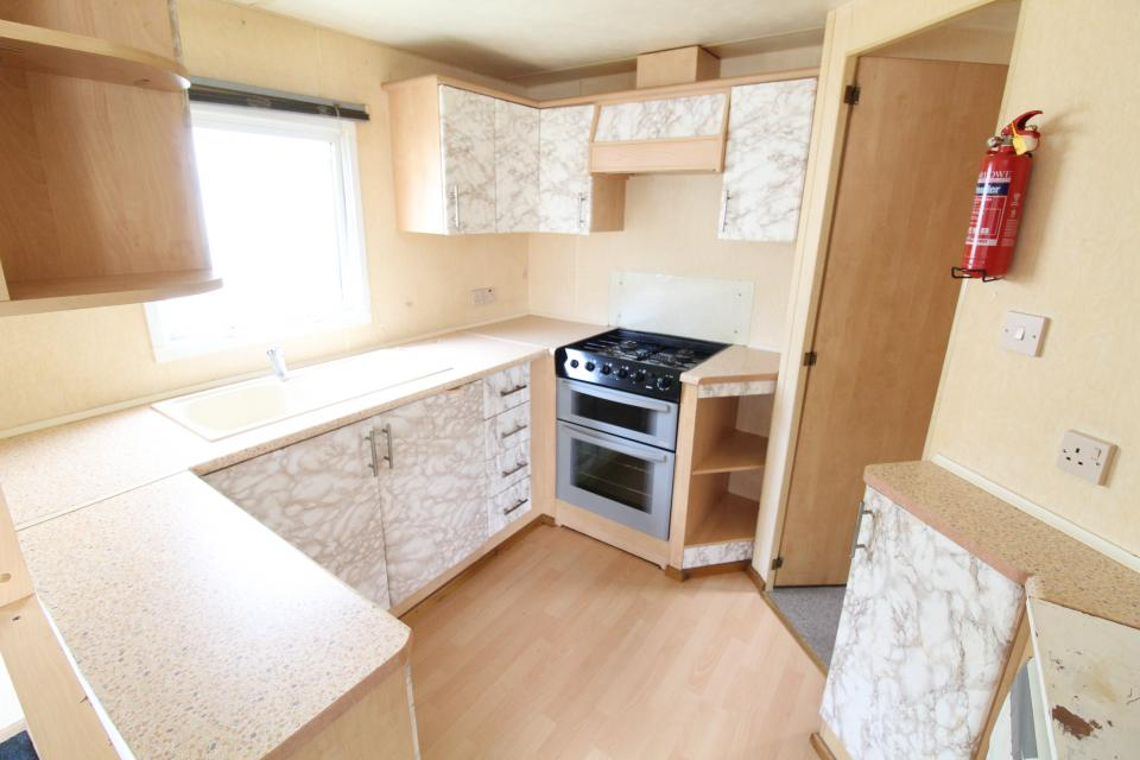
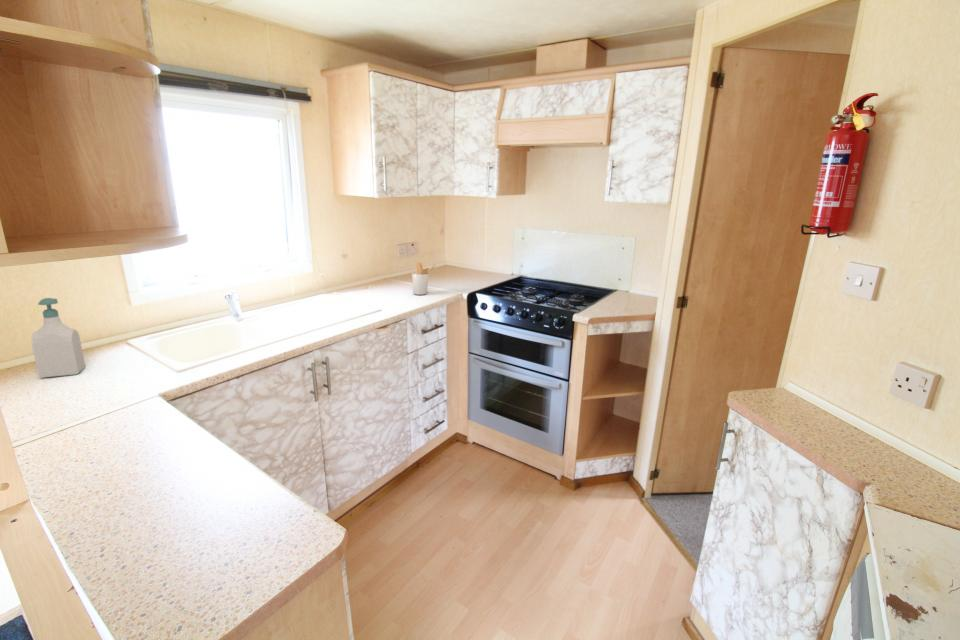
+ soap bottle [30,297,86,379]
+ utensil holder [411,261,437,296]
